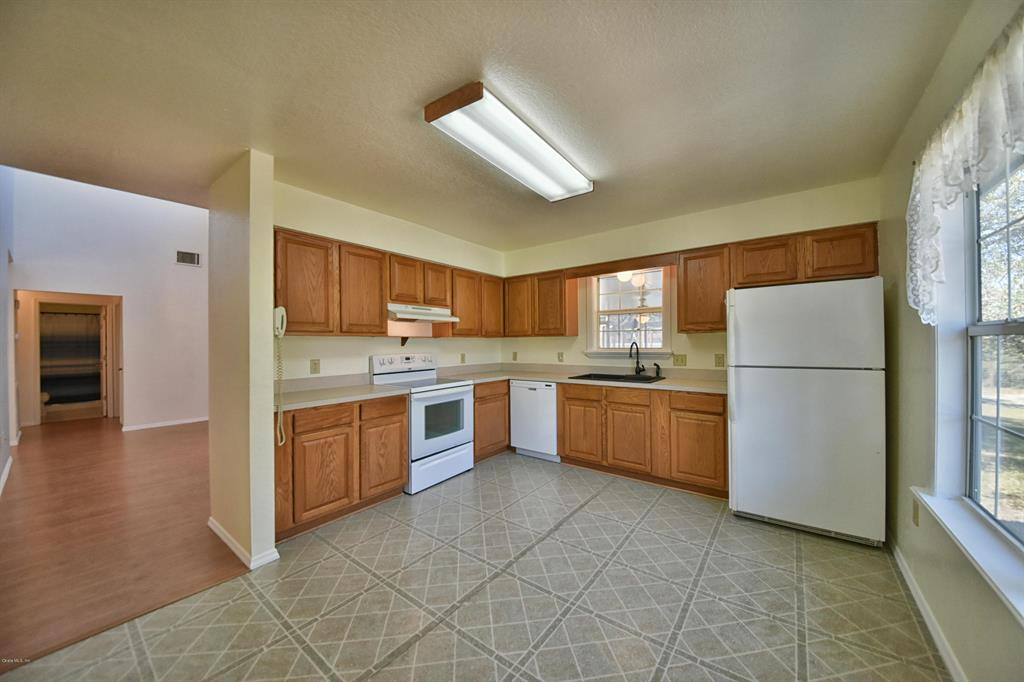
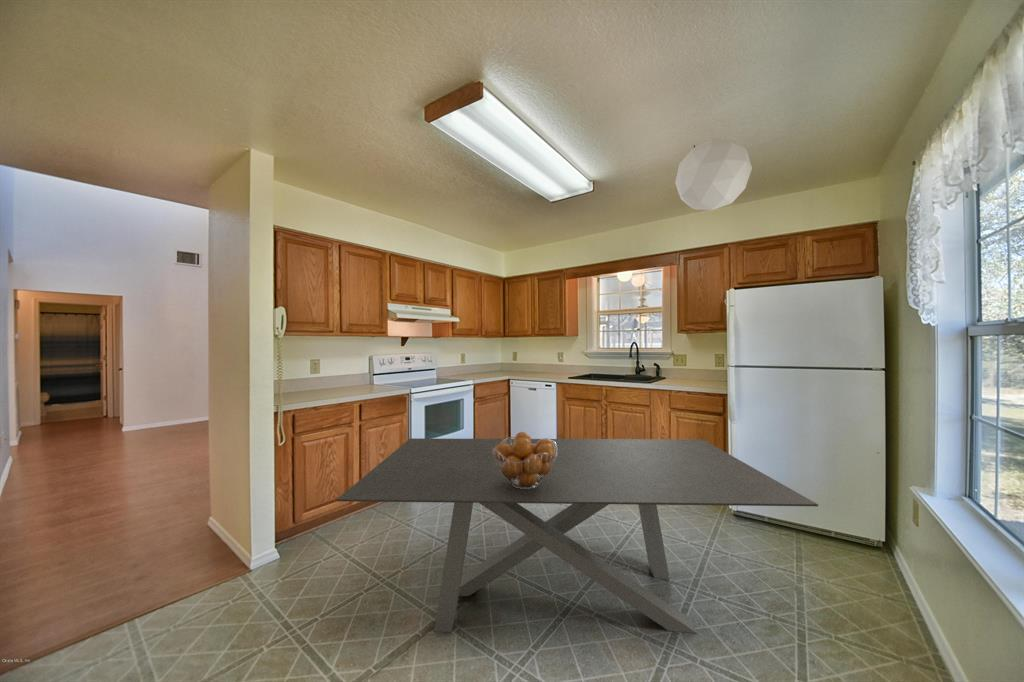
+ dining table [336,437,819,634]
+ fruit basket [492,431,557,489]
+ pendant light [674,138,753,211]
